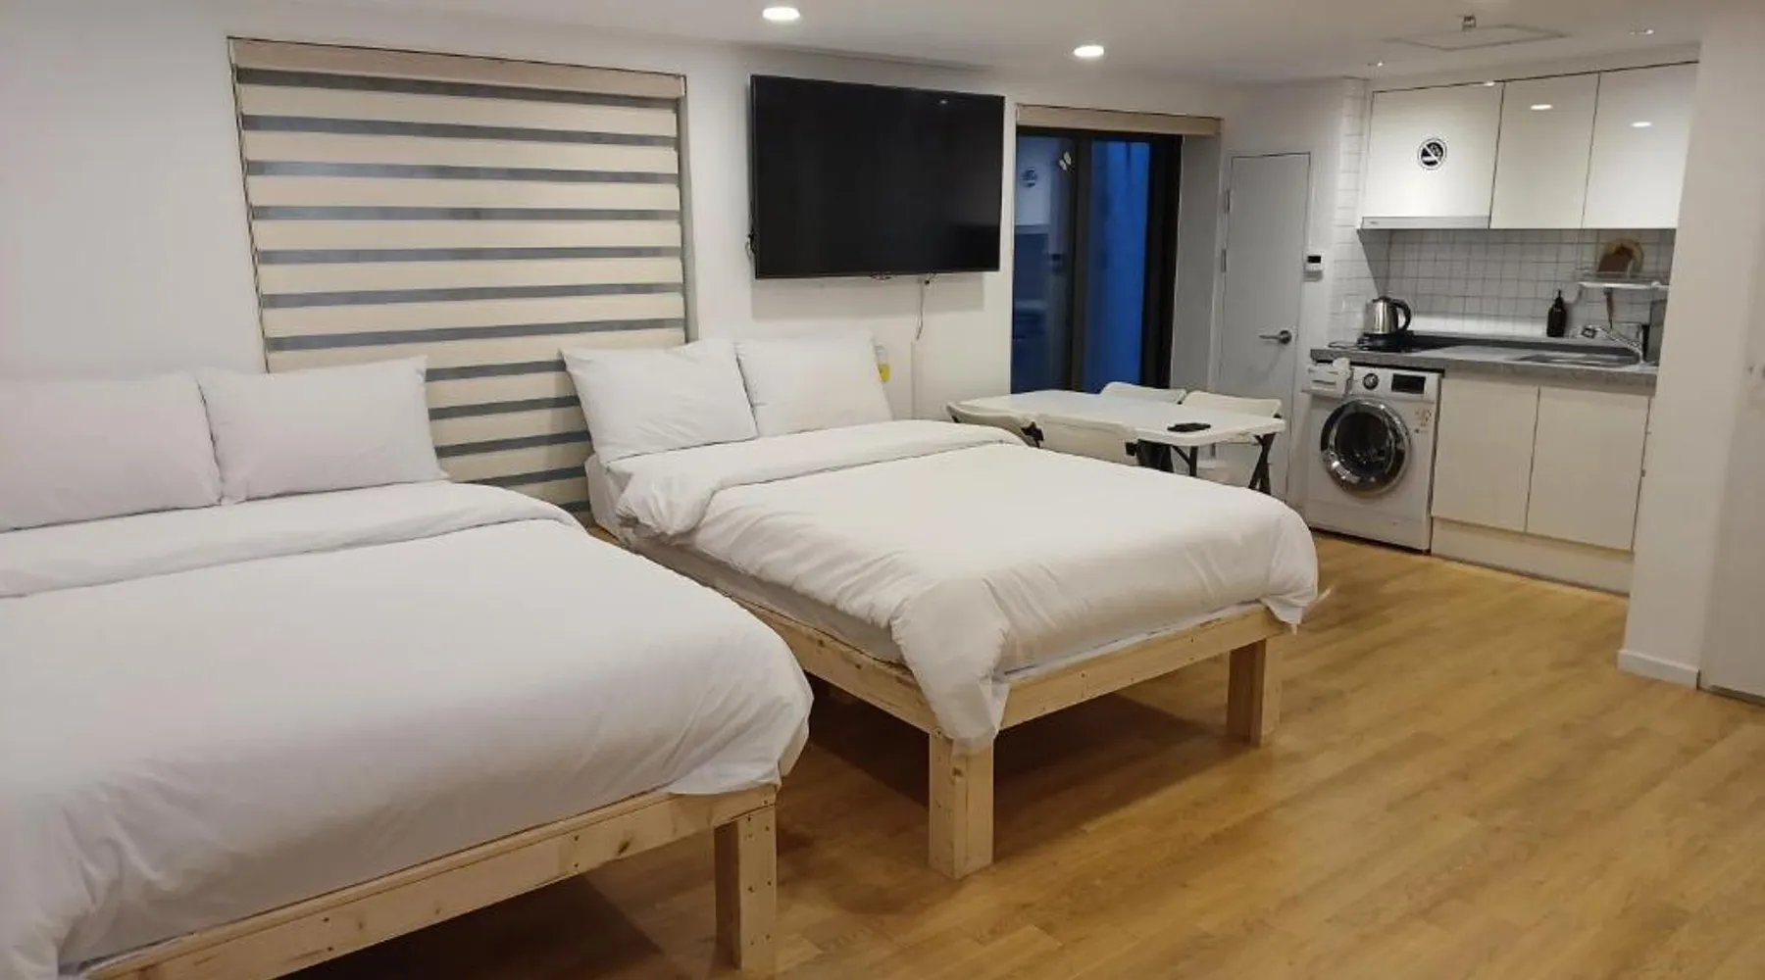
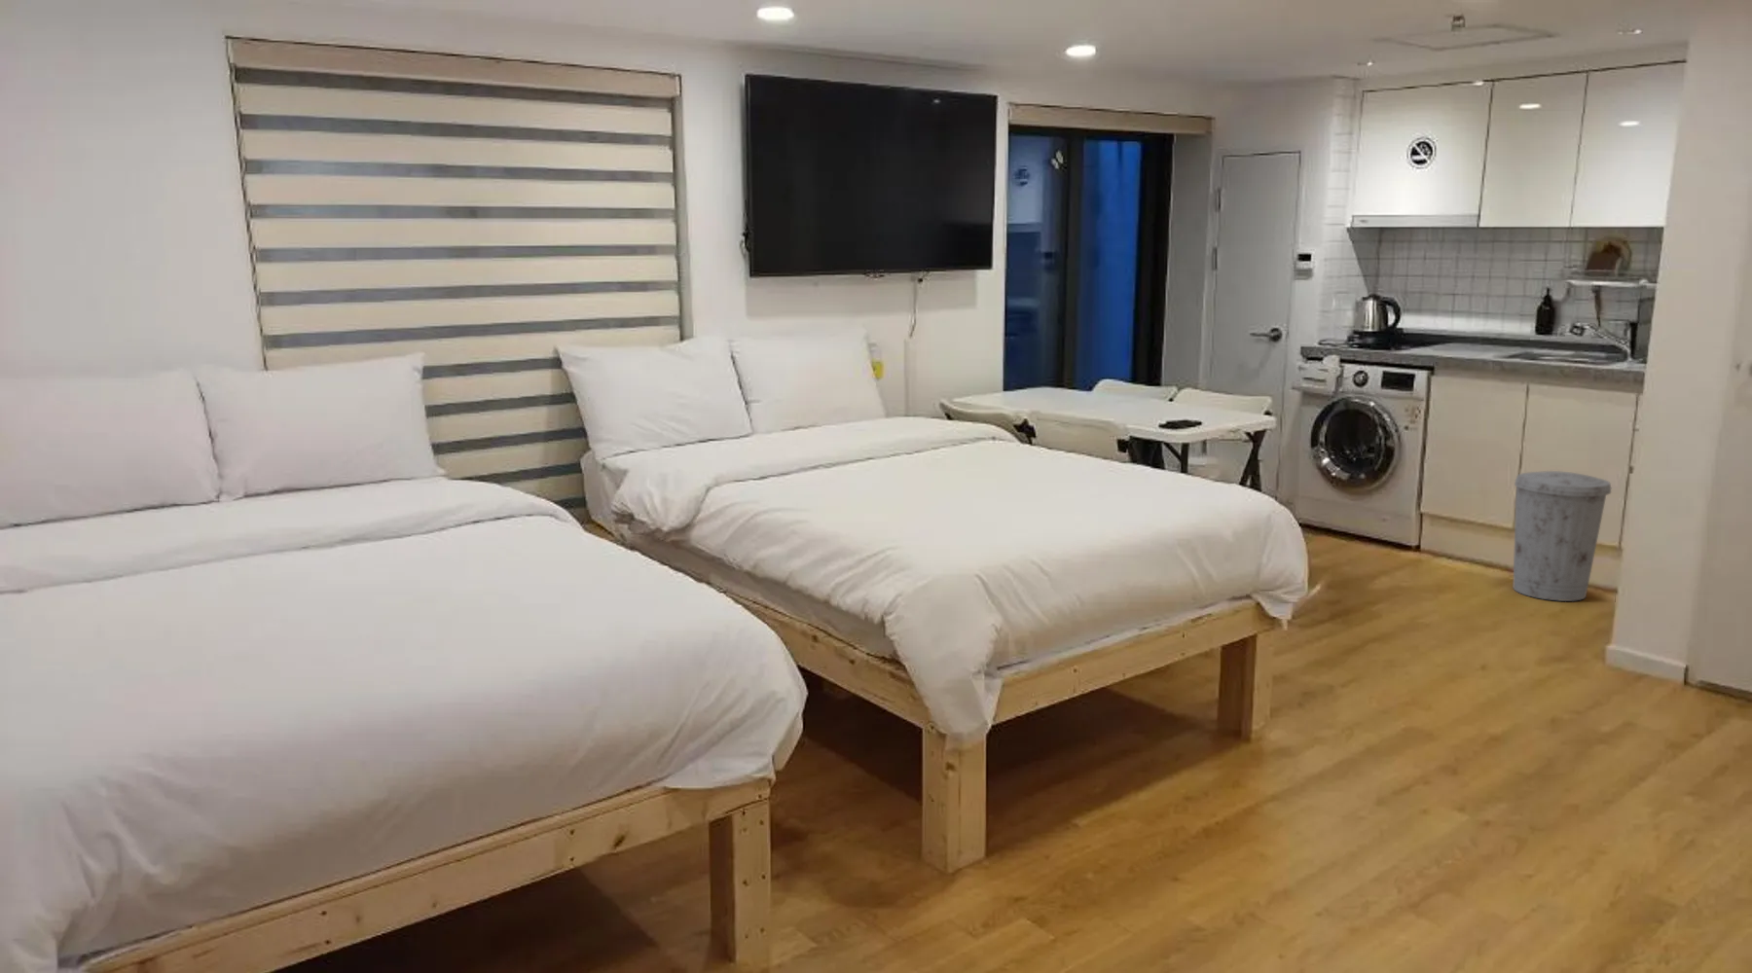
+ trash can [1512,470,1612,603]
